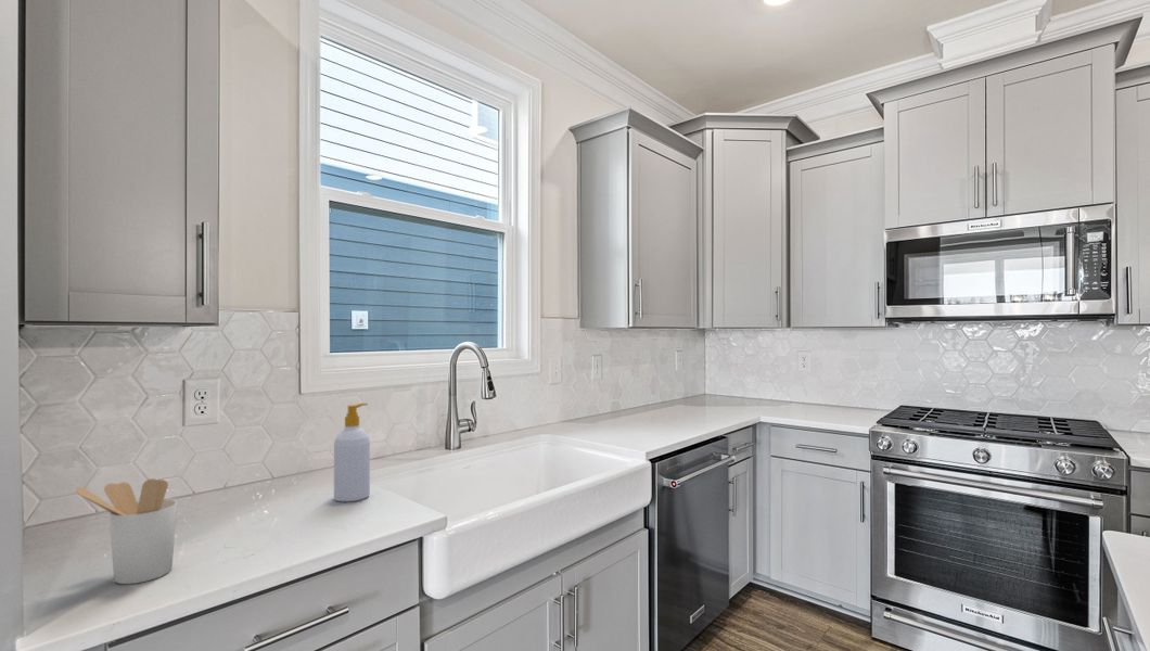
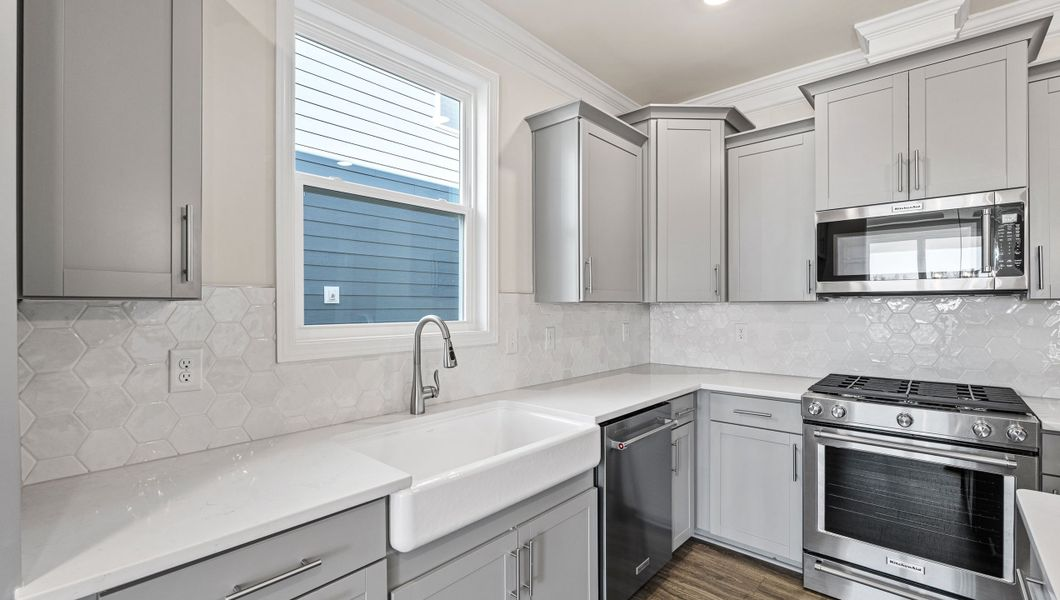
- utensil holder [75,477,178,585]
- soap bottle [333,403,371,502]
